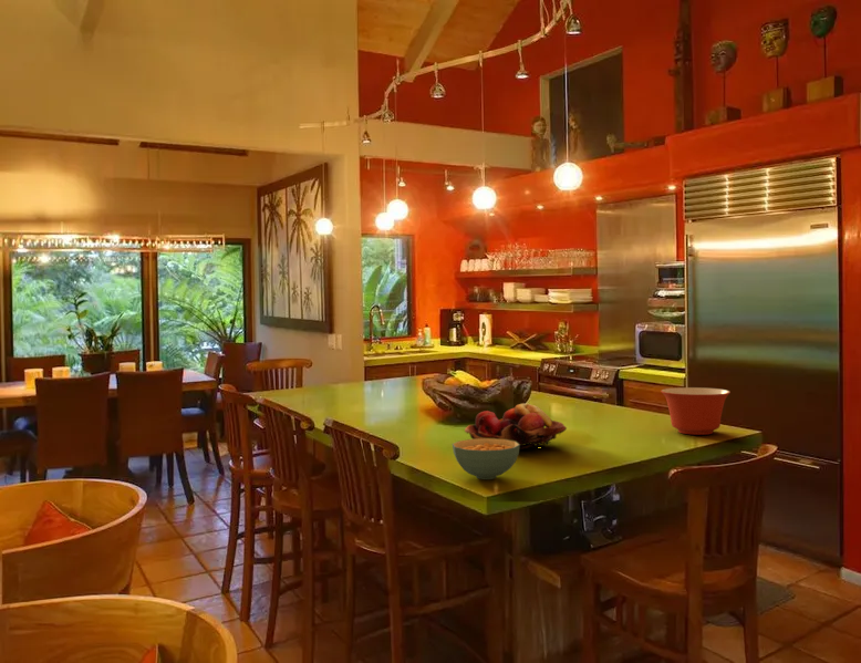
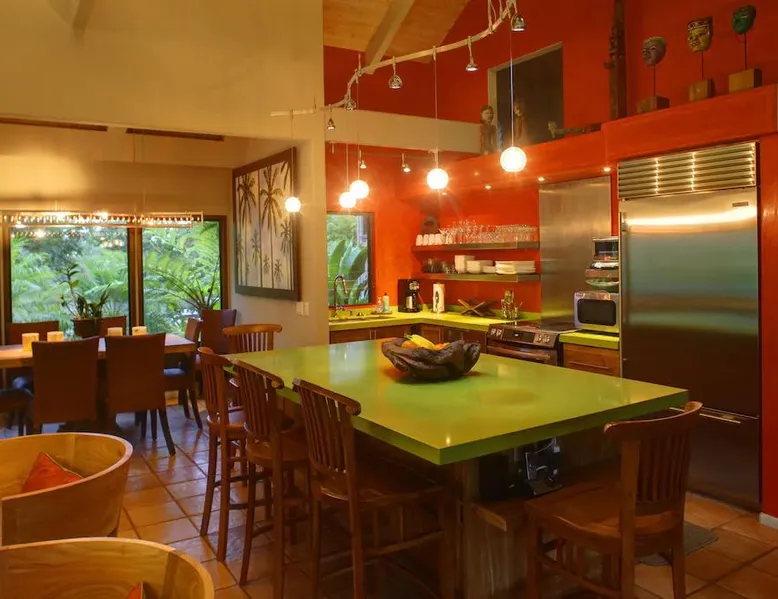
- fruit basket [464,403,568,450]
- mixing bowl [660,386,732,436]
- cereal bowl [452,438,520,480]
